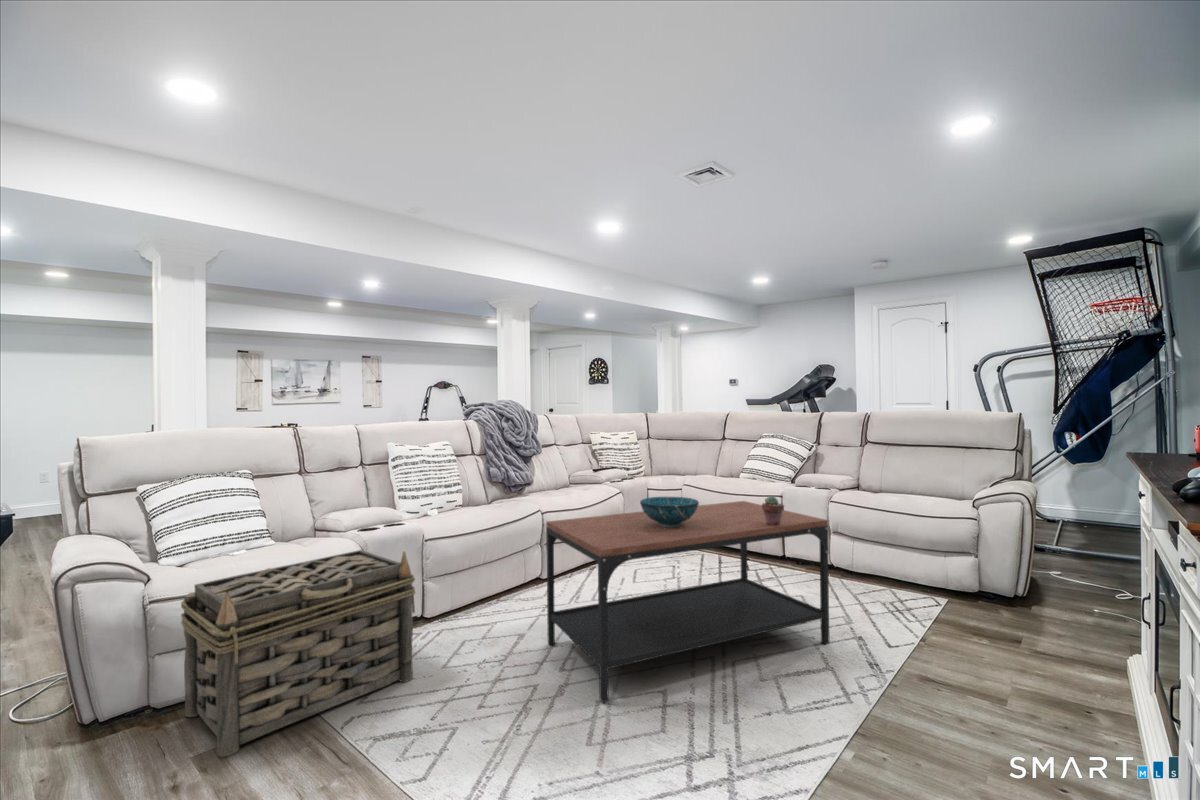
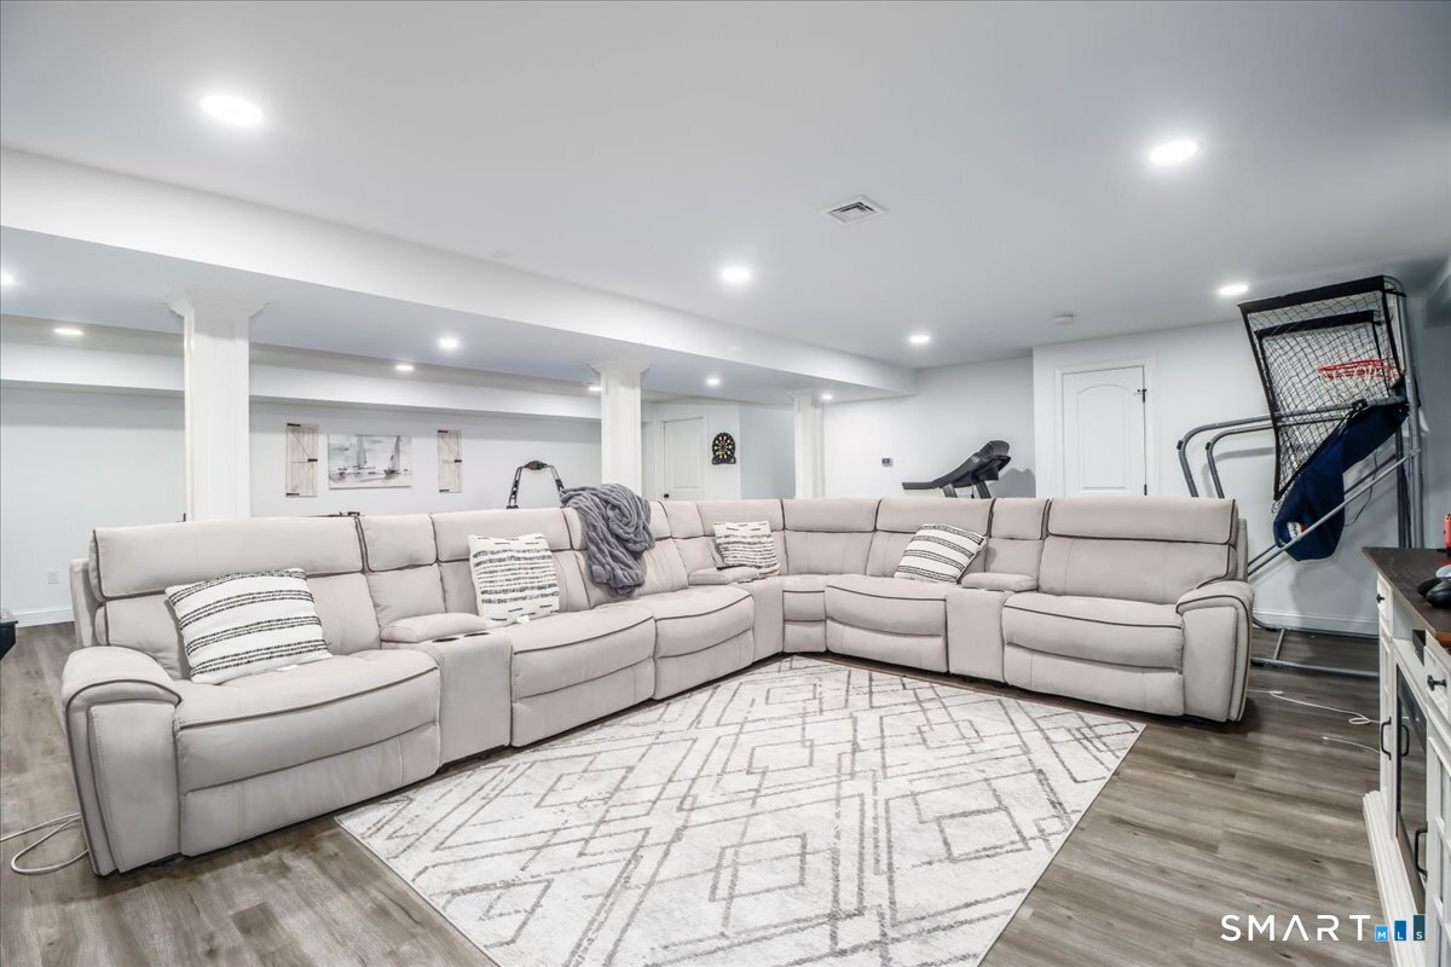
- coffee table [545,500,830,703]
- basket [180,549,417,758]
- potted succulent [761,495,785,525]
- decorative bowl [639,496,700,527]
